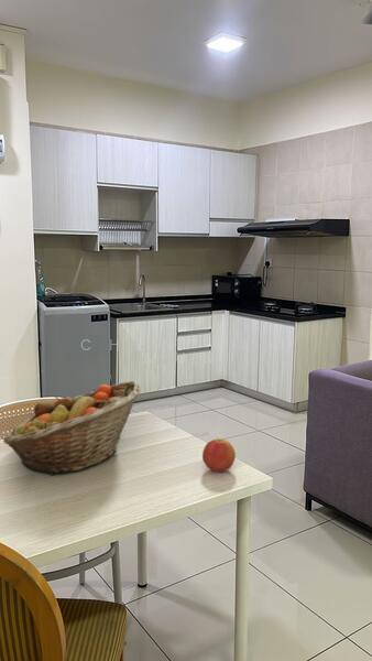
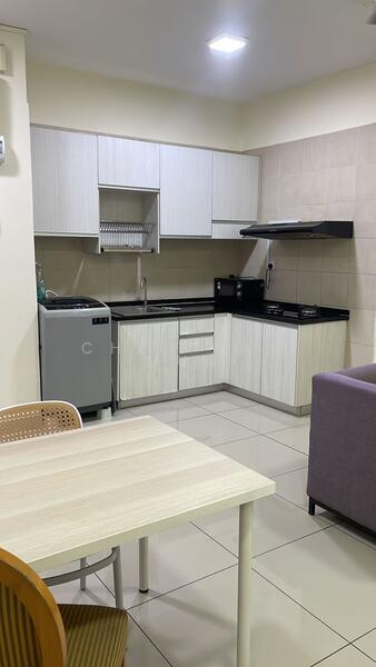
- apple [201,437,237,473]
- fruit basket [2,380,142,476]
